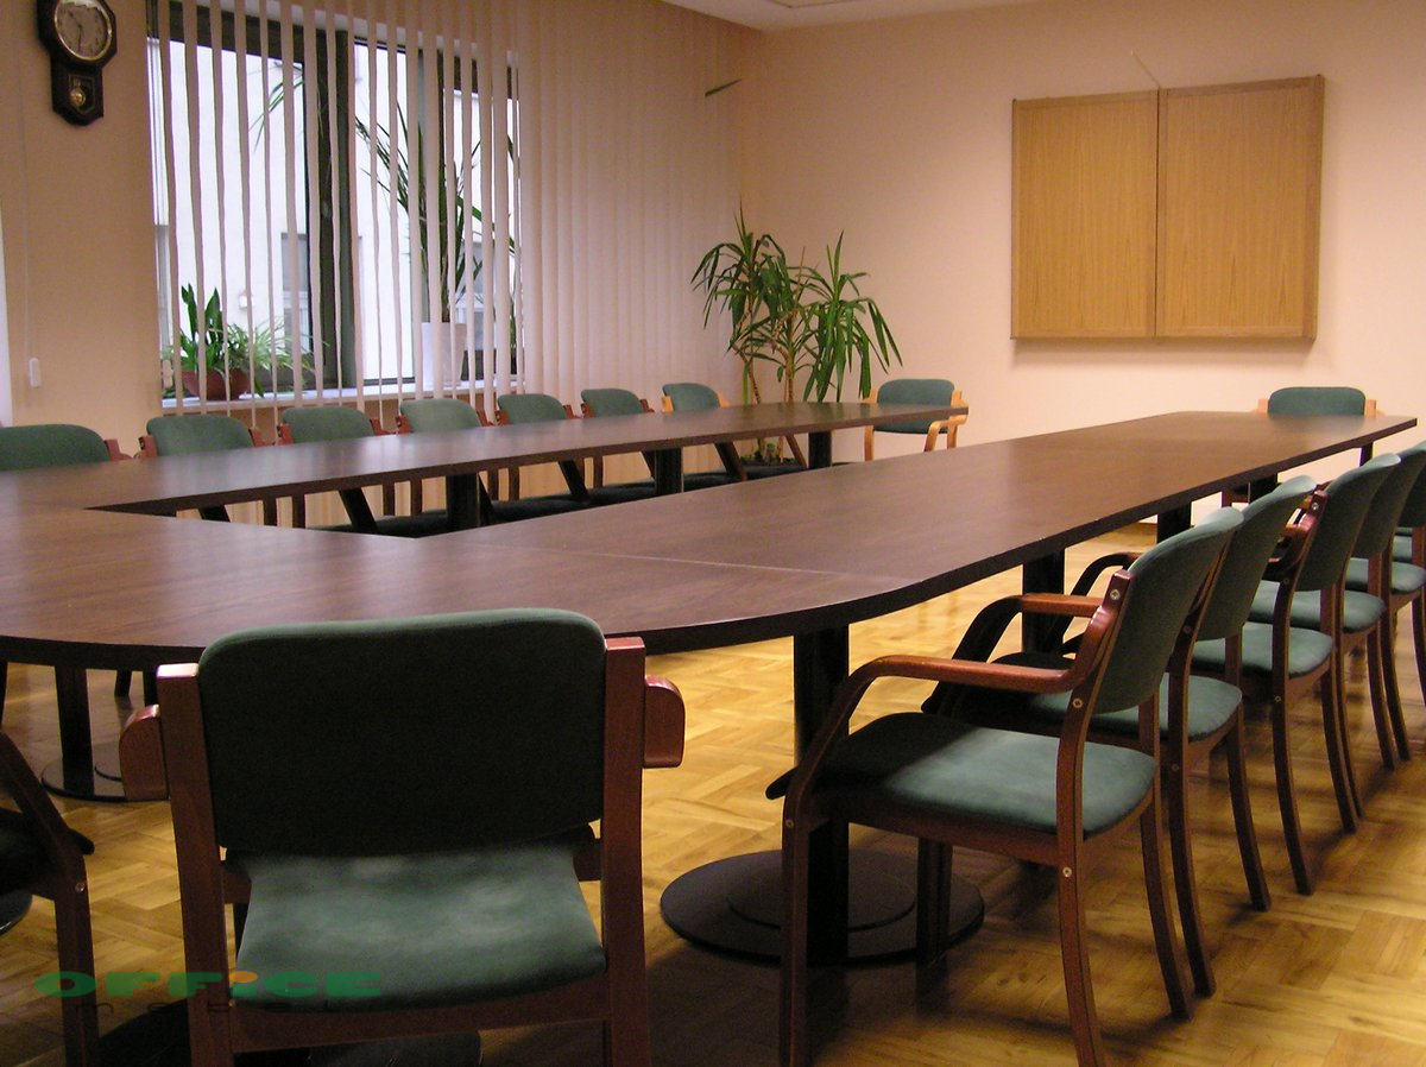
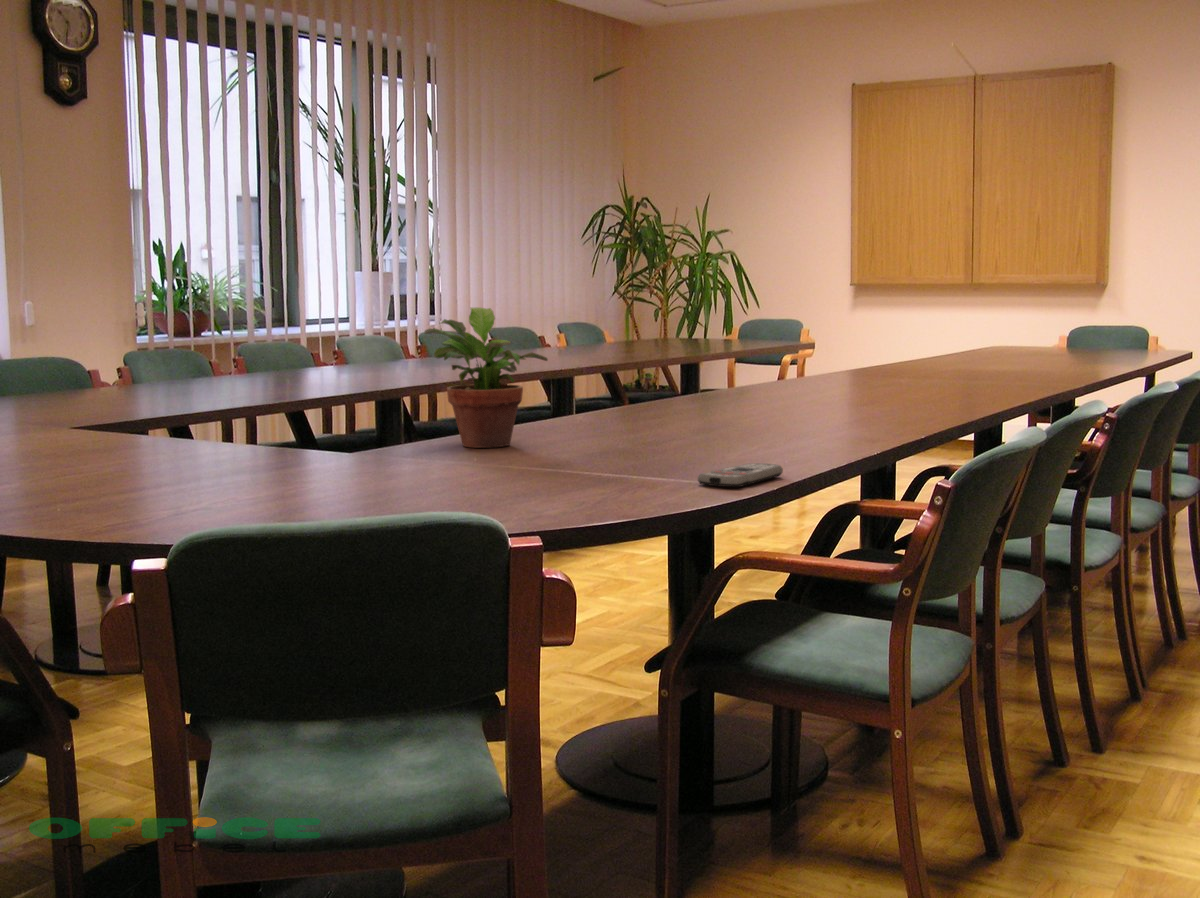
+ remote control [697,462,784,488]
+ potted plant [423,306,549,449]
